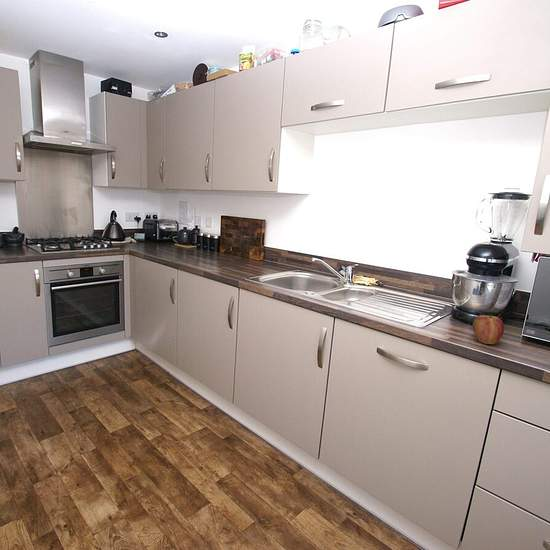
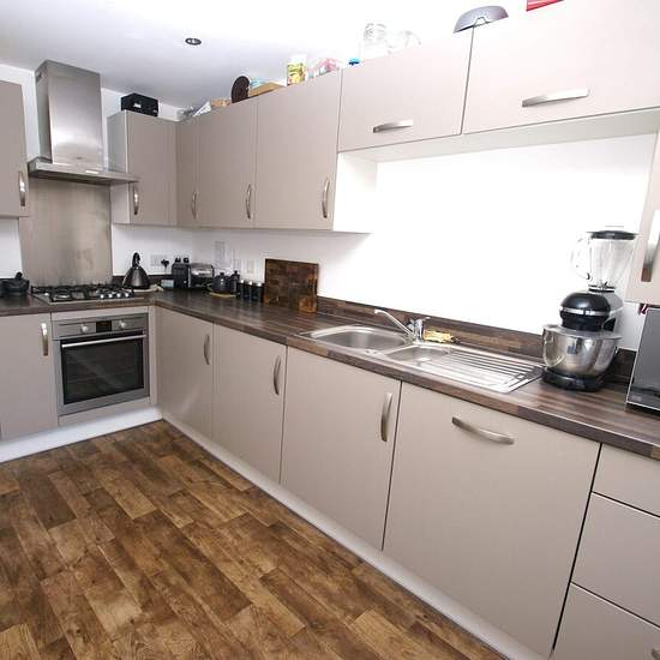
- apple [472,314,505,345]
